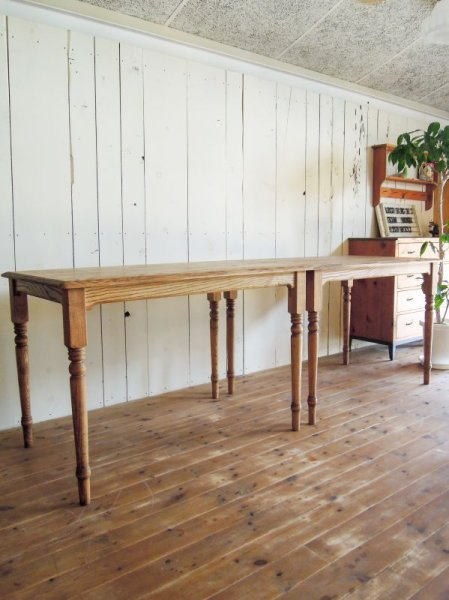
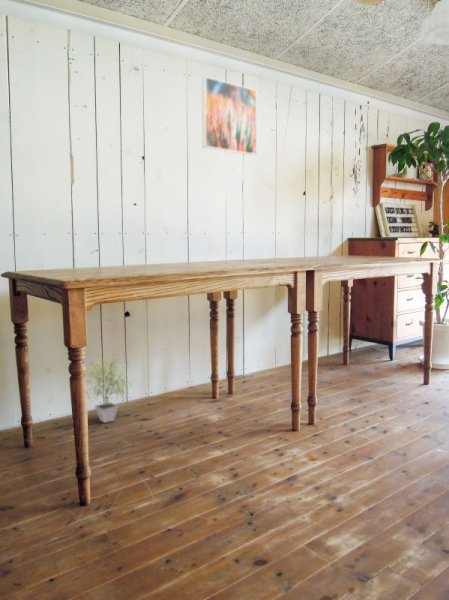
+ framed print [201,75,258,157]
+ potted plant [85,352,137,424]
